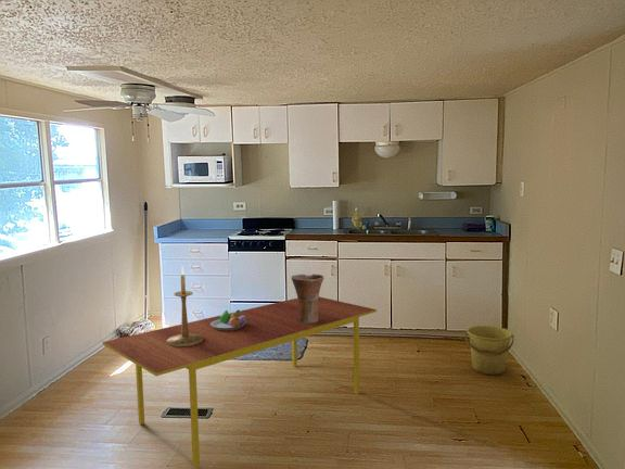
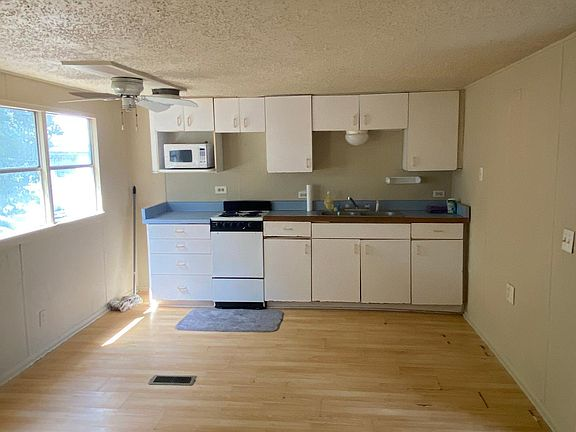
- dining table [102,295,378,468]
- bucket [464,325,515,376]
- fruit bowl [211,309,246,330]
- candlestick [167,266,203,346]
- vase [290,274,326,324]
